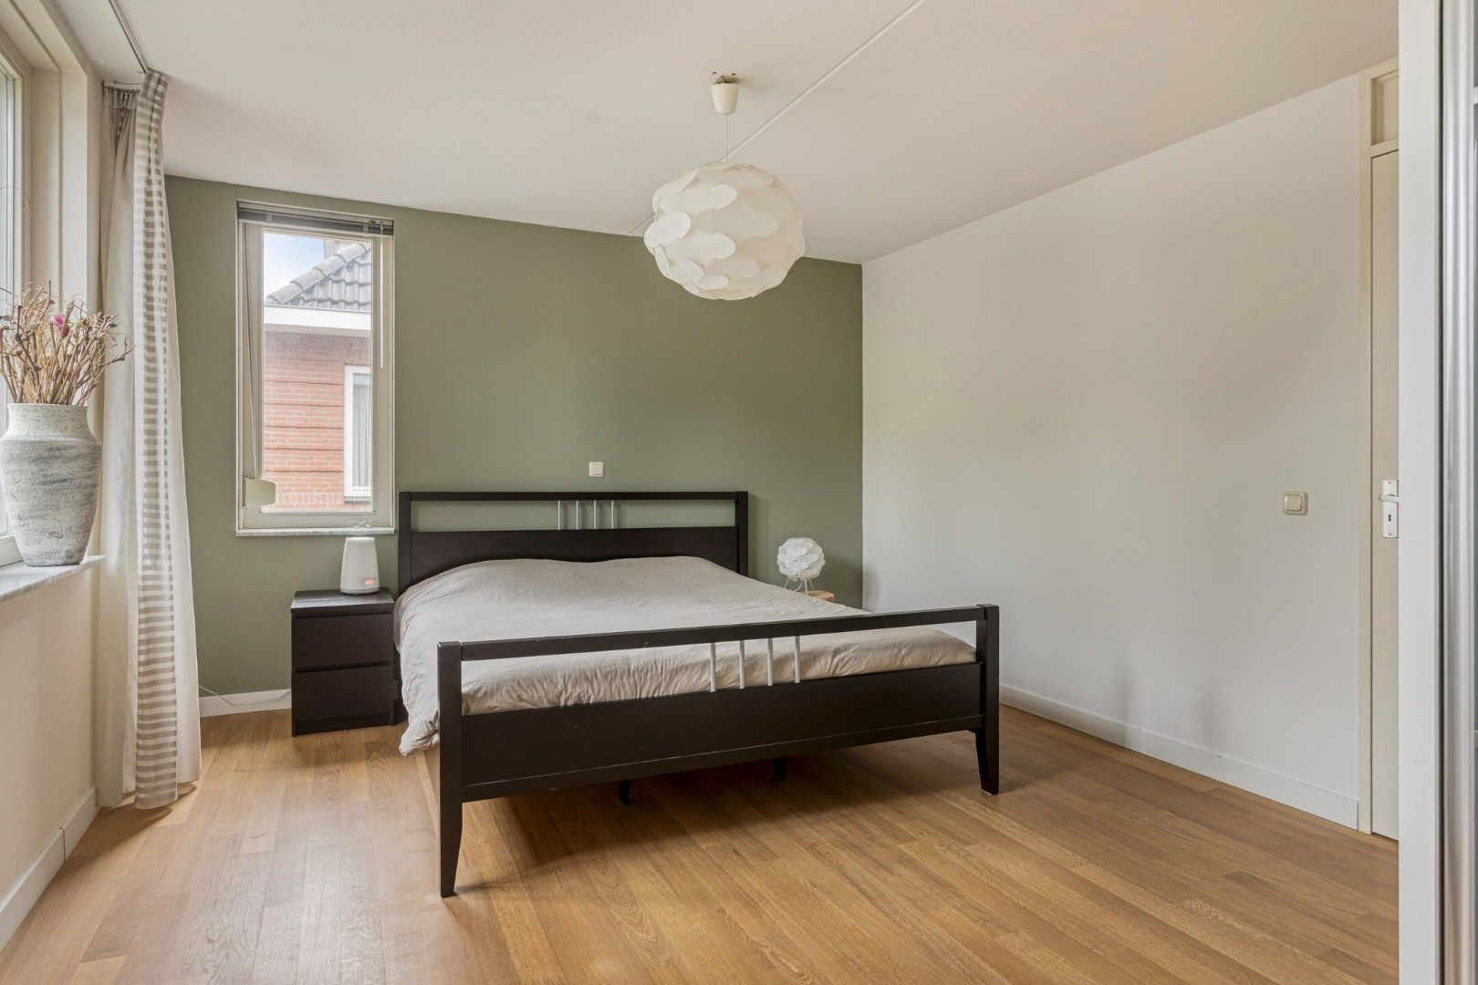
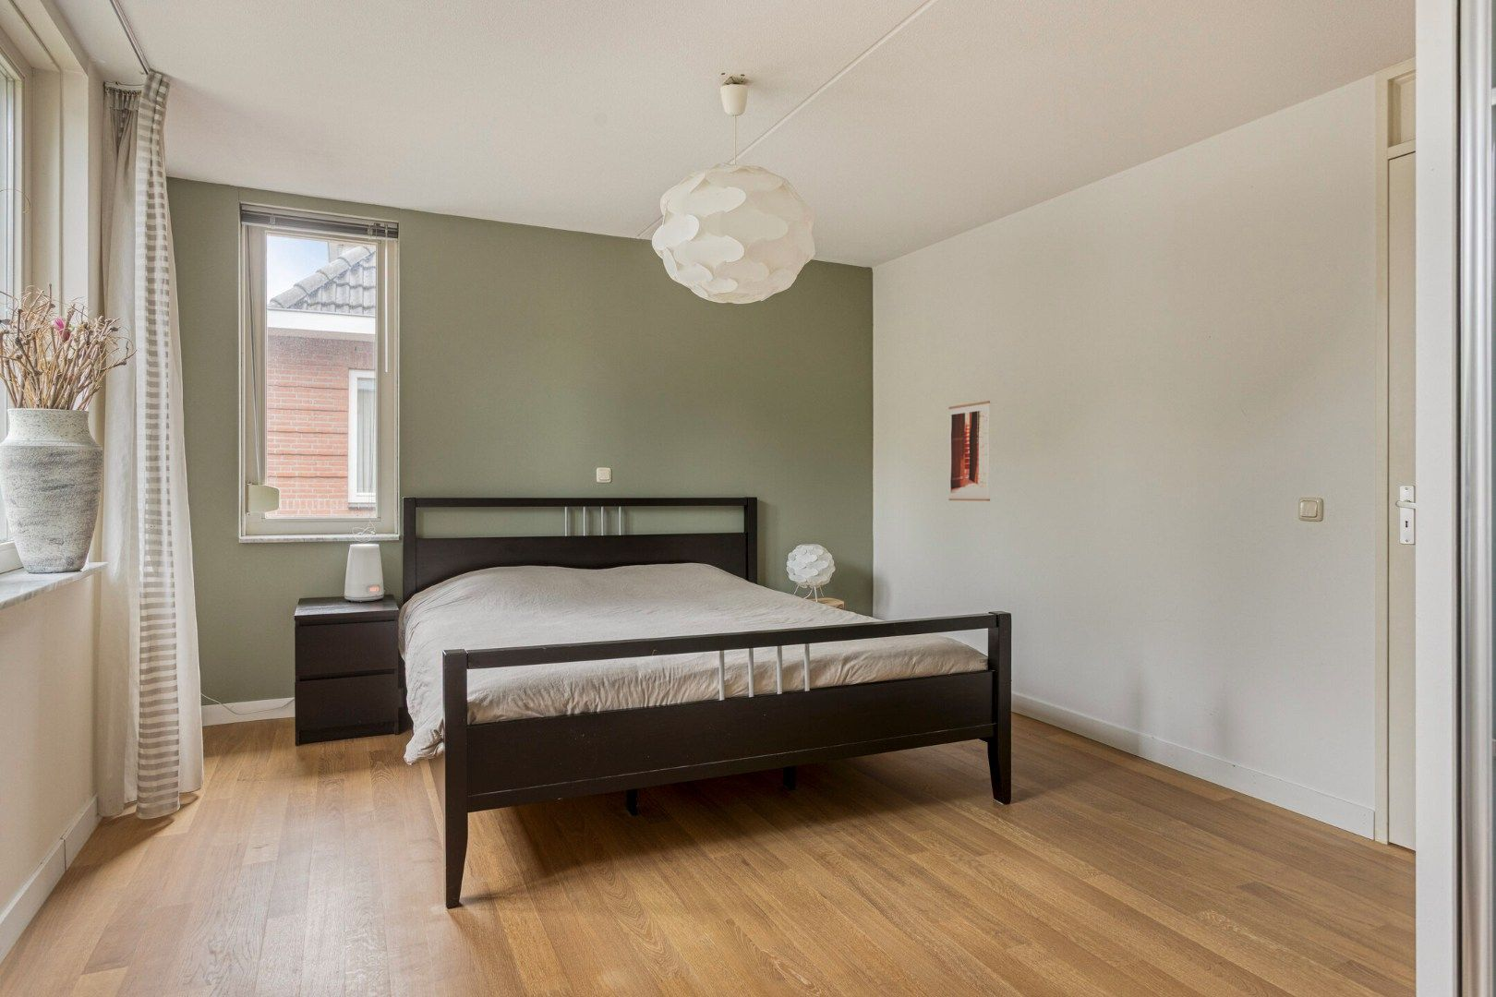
+ wall art [947,399,991,502]
